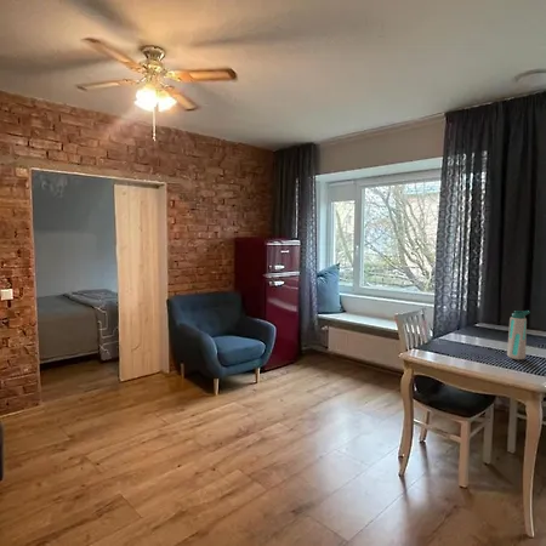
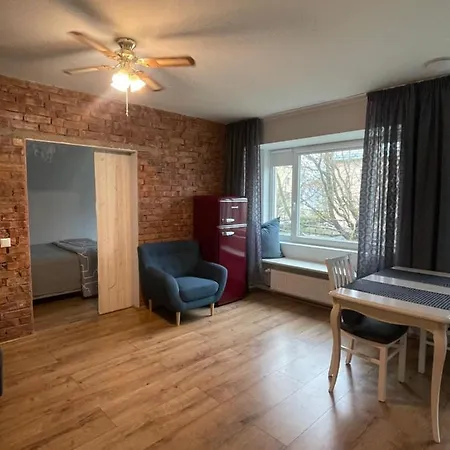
- water bottle [506,309,531,360]
